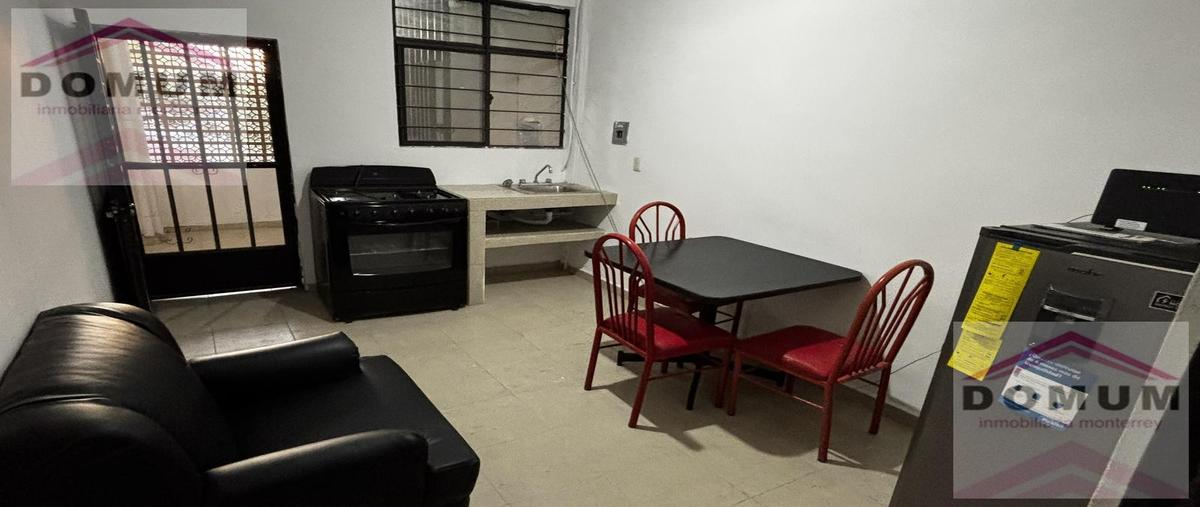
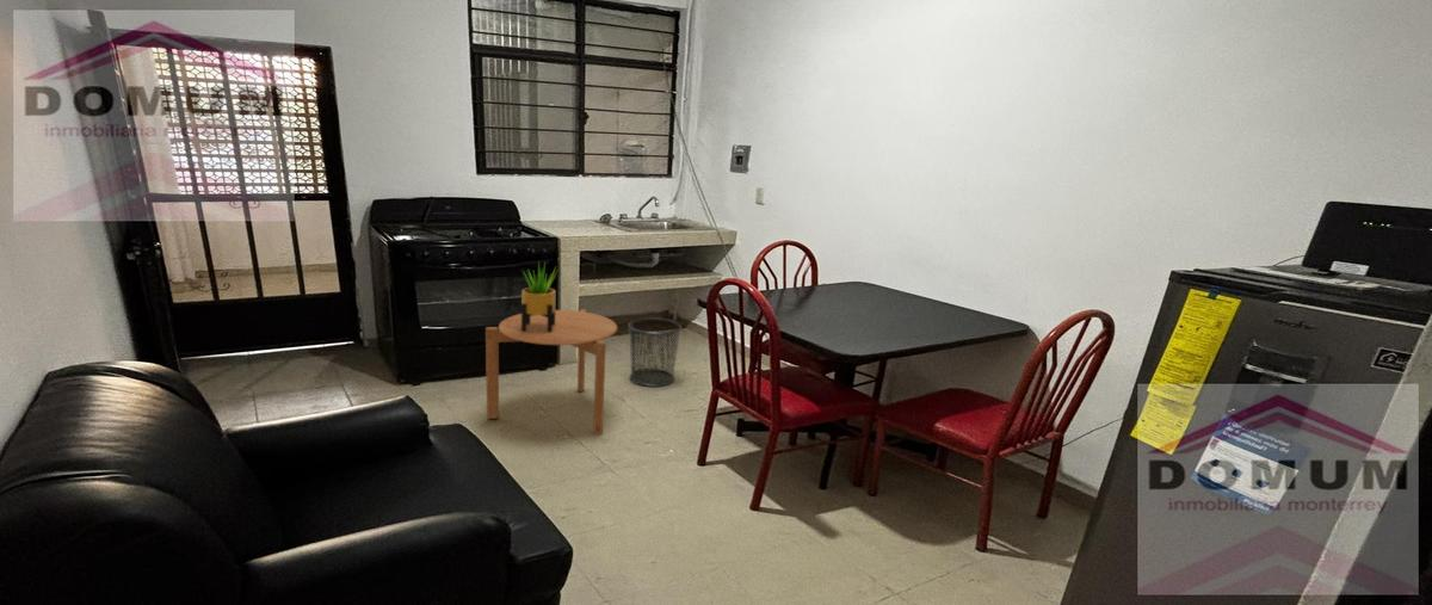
+ potted plant [518,260,558,333]
+ waste bin [626,316,683,388]
+ side table [484,308,618,436]
